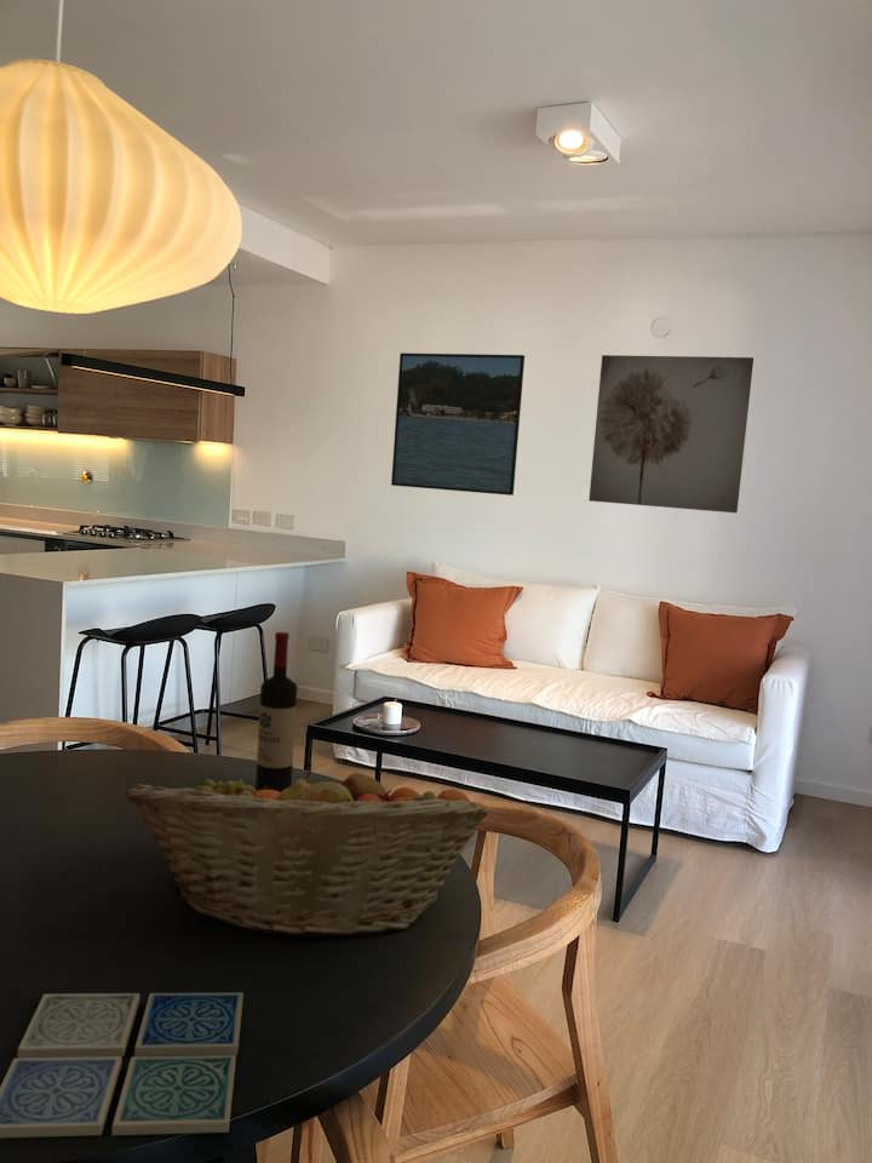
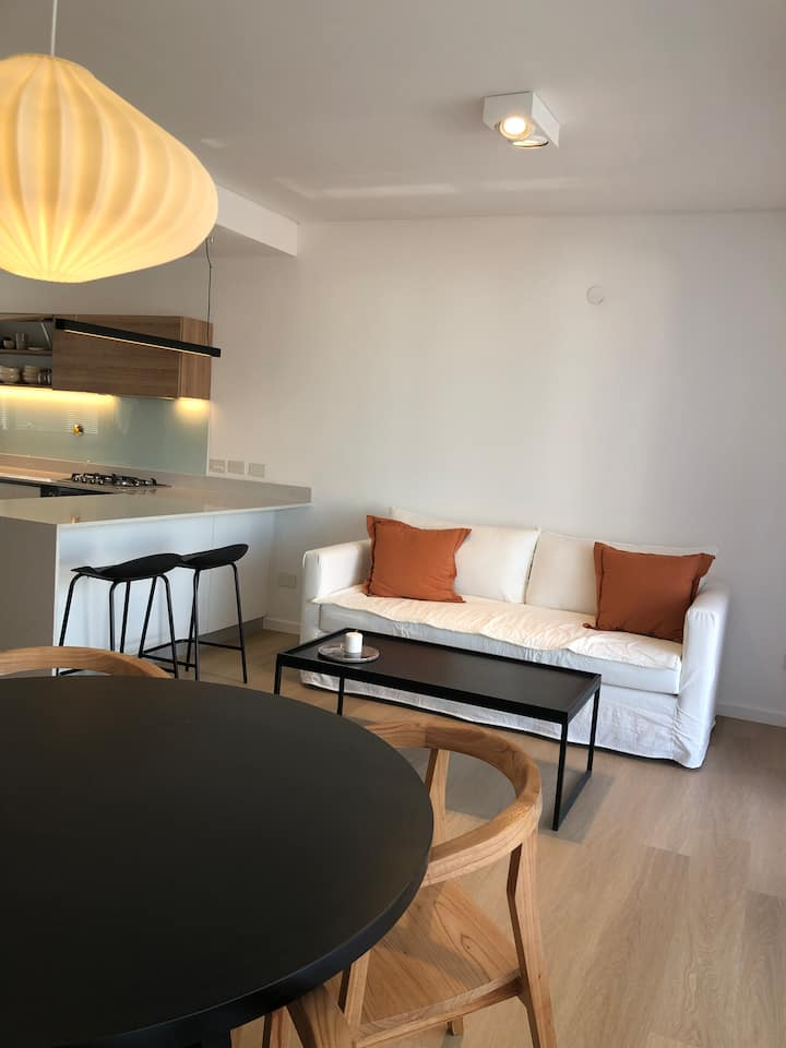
- wine bottle [254,631,298,792]
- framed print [390,351,526,497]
- fruit basket [125,758,490,940]
- wall art [587,354,755,514]
- drink coaster [0,991,245,1139]
